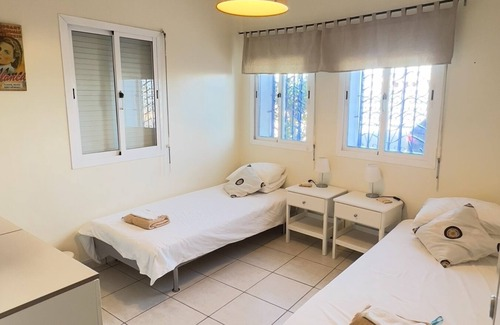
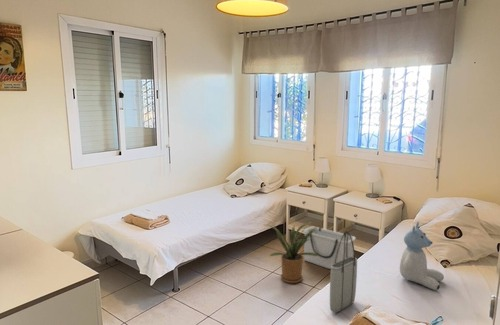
+ tote bag [329,230,358,314]
+ storage bin [302,225,357,270]
+ house plant [265,221,320,284]
+ stuffed bear [399,221,445,291]
